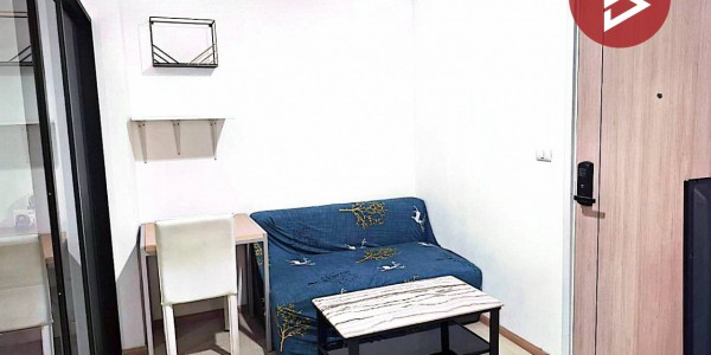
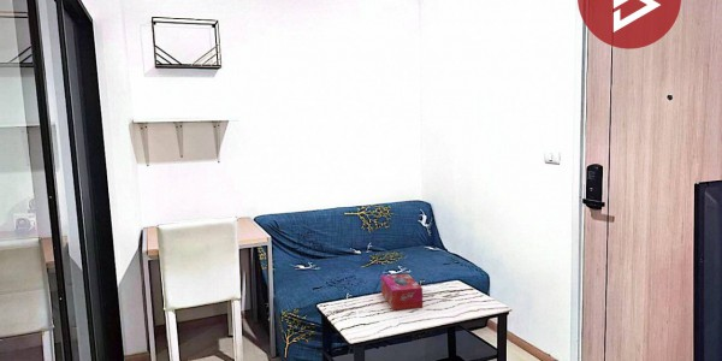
+ tissue box [380,273,424,312]
